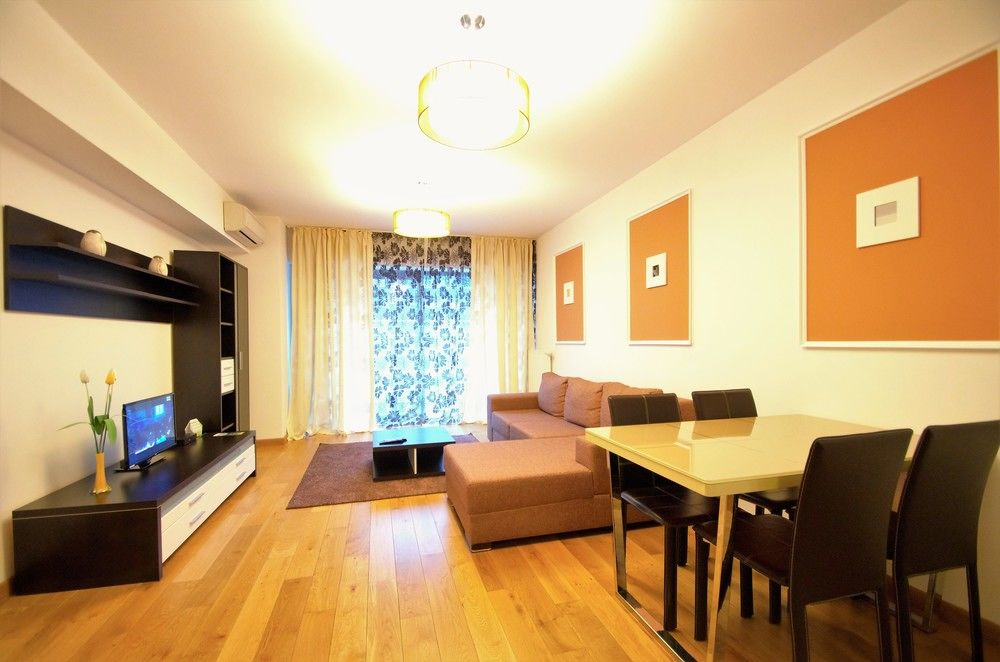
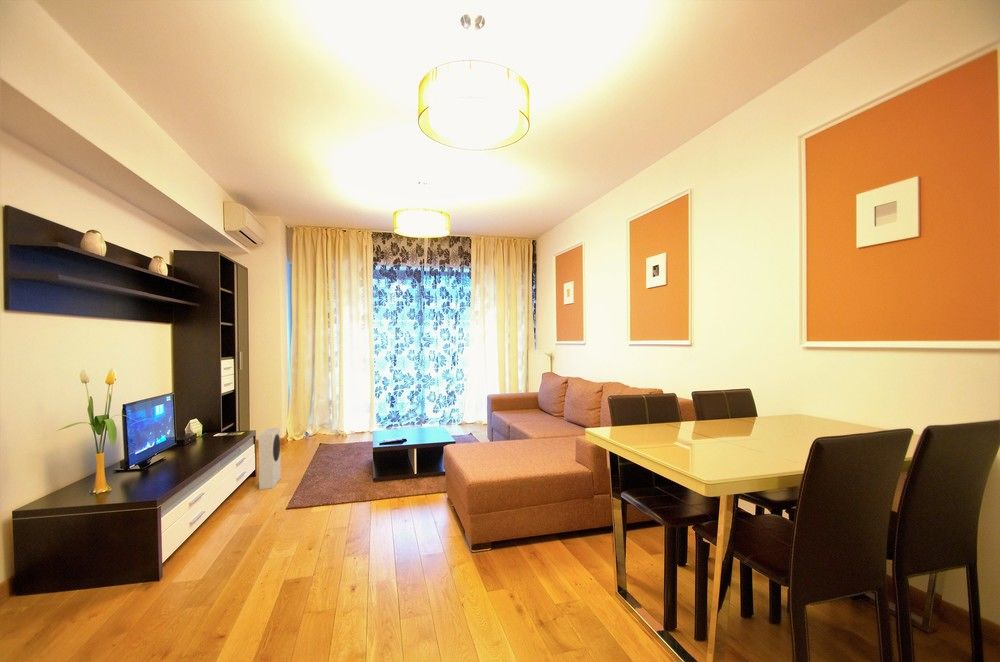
+ speaker [257,426,282,490]
